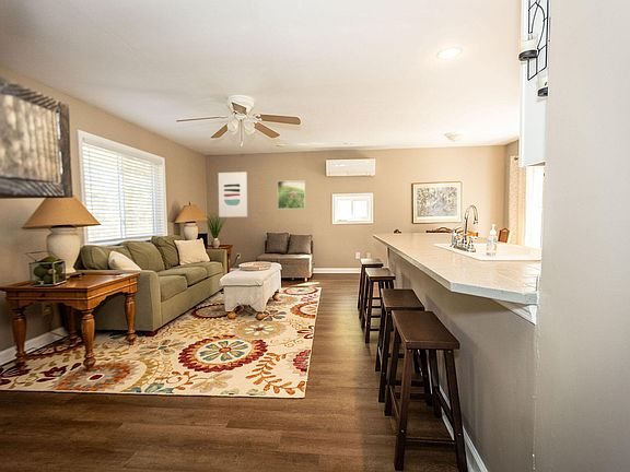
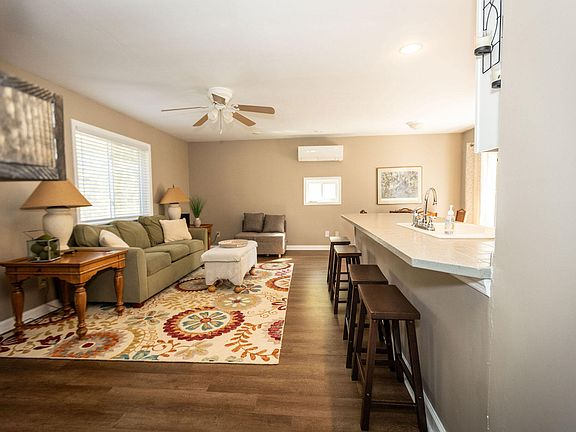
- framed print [277,179,306,210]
- wall art [218,170,248,219]
